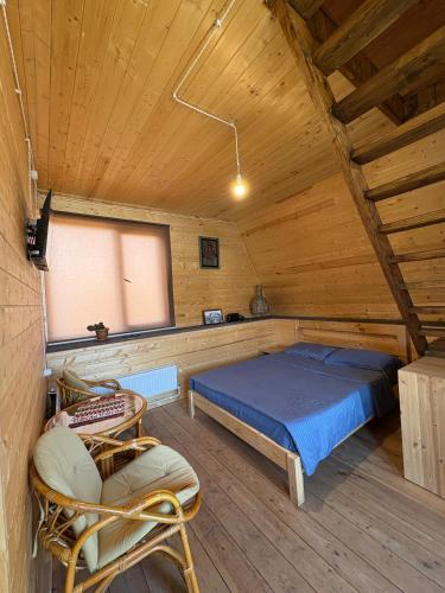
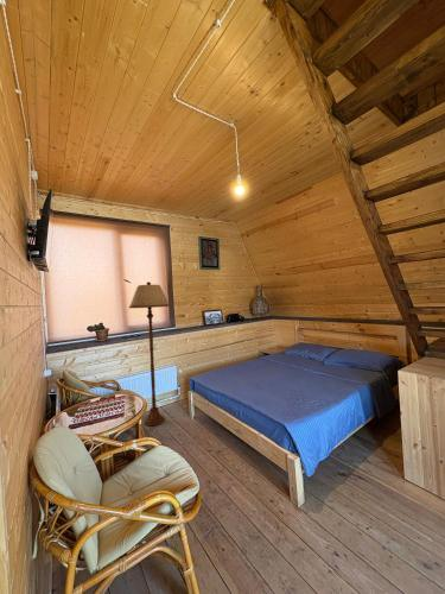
+ floor lamp [128,280,171,428]
